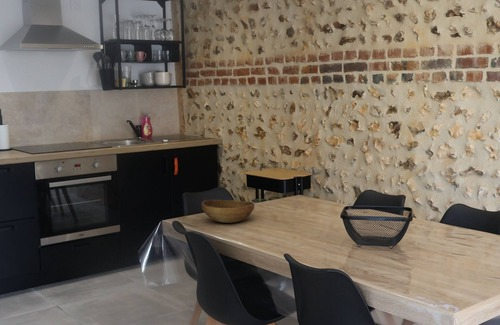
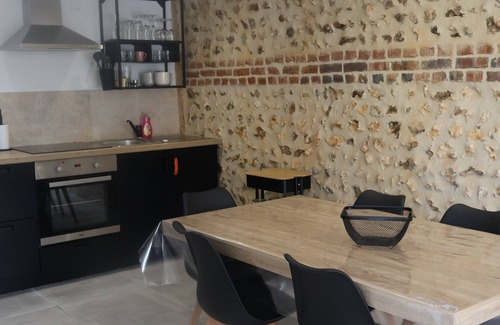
- bowl [201,199,255,224]
